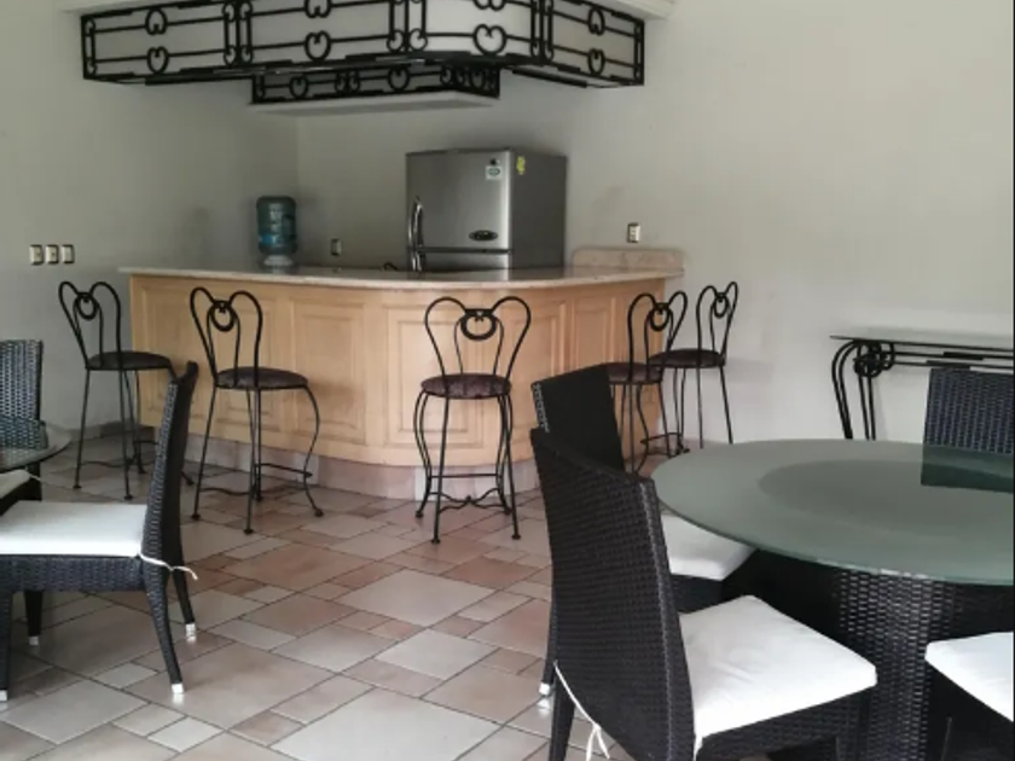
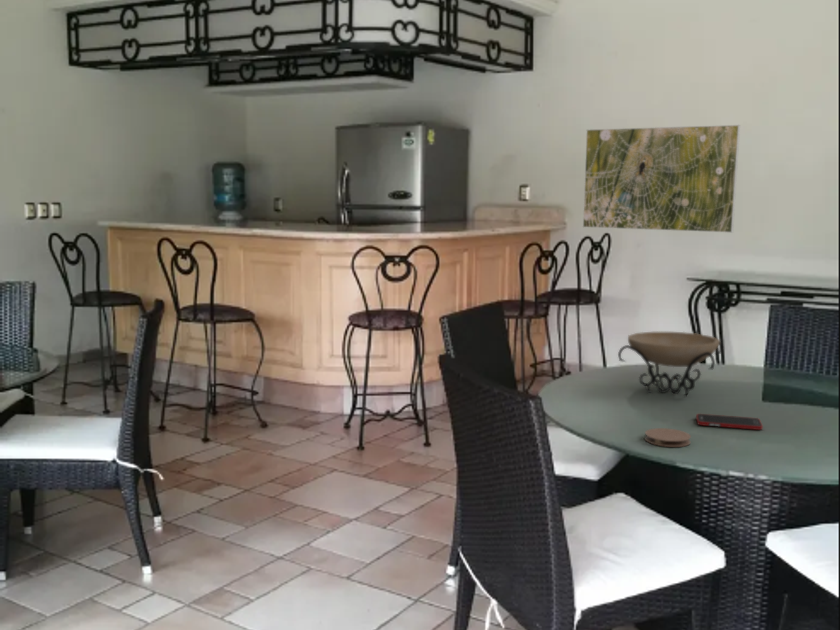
+ coaster [644,427,692,448]
+ decorative bowl [617,331,724,398]
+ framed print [582,124,741,234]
+ cell phone [695,413,764,431]
